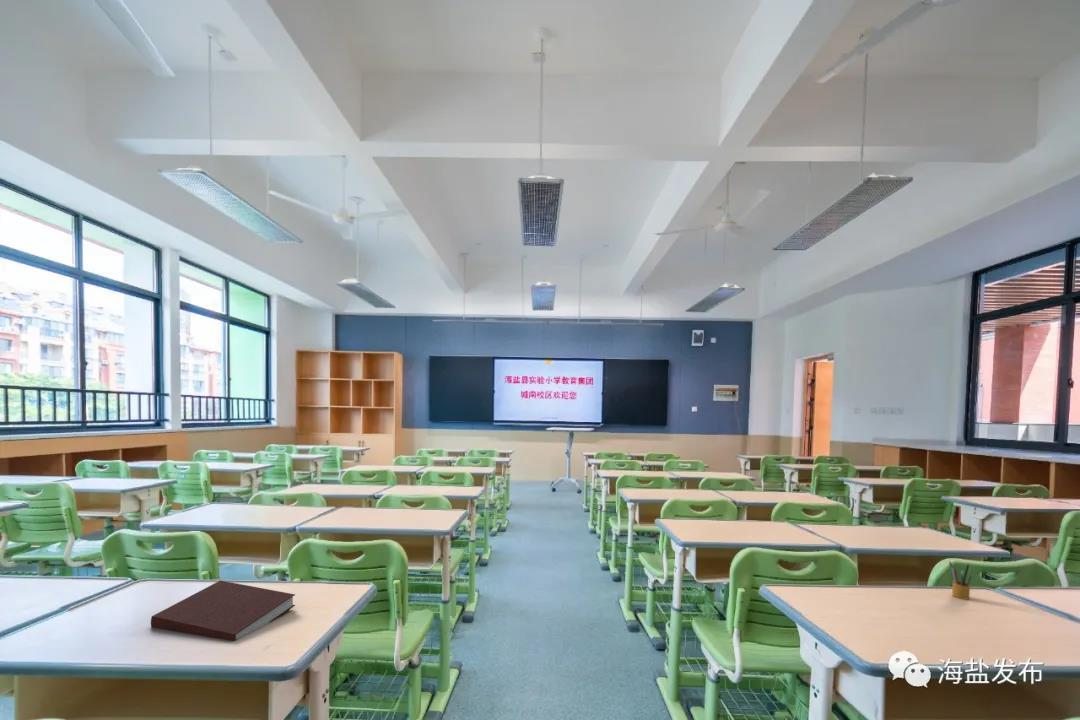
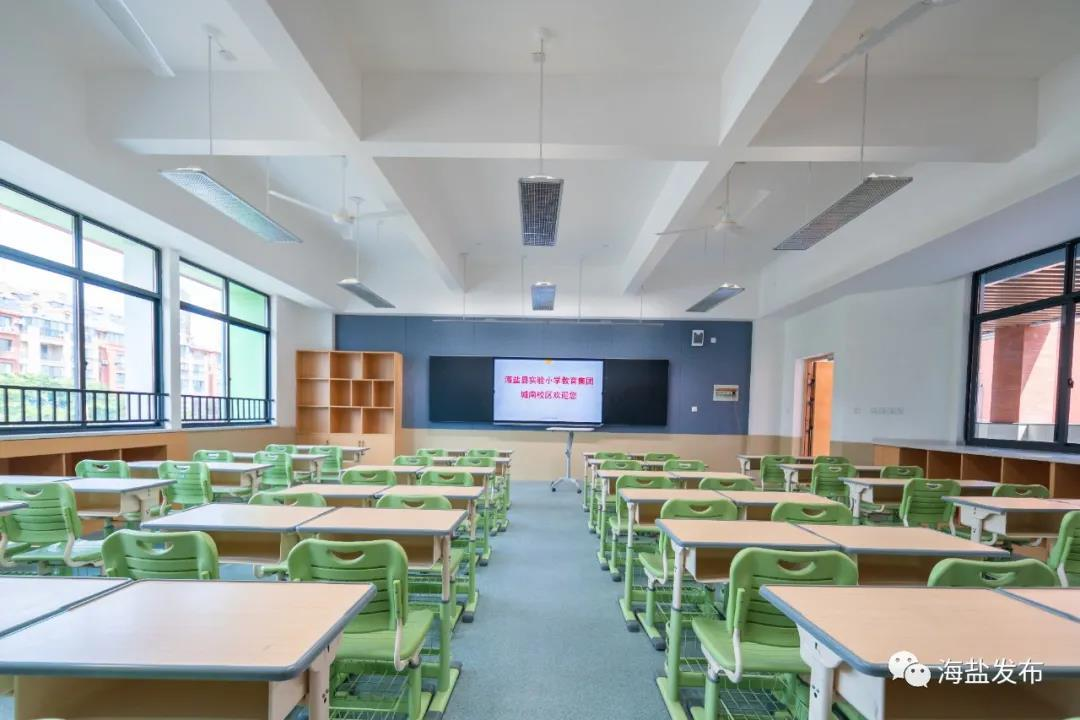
- pencil box [948,559,973,601]
- notebook [150,579,296,642]
